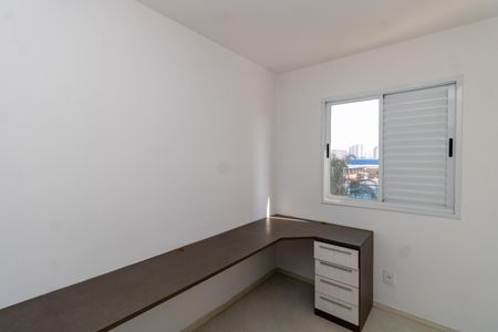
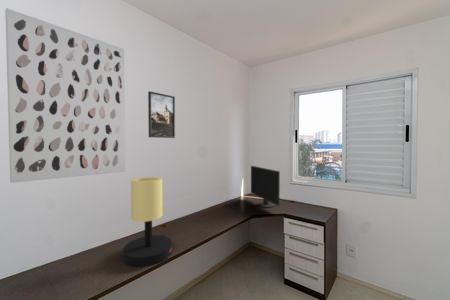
+ monitor [250,165,281,209]
+ wall art [4,7,126,184]
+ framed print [147,90,176,139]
+ table lamp [122,176,173,268]
